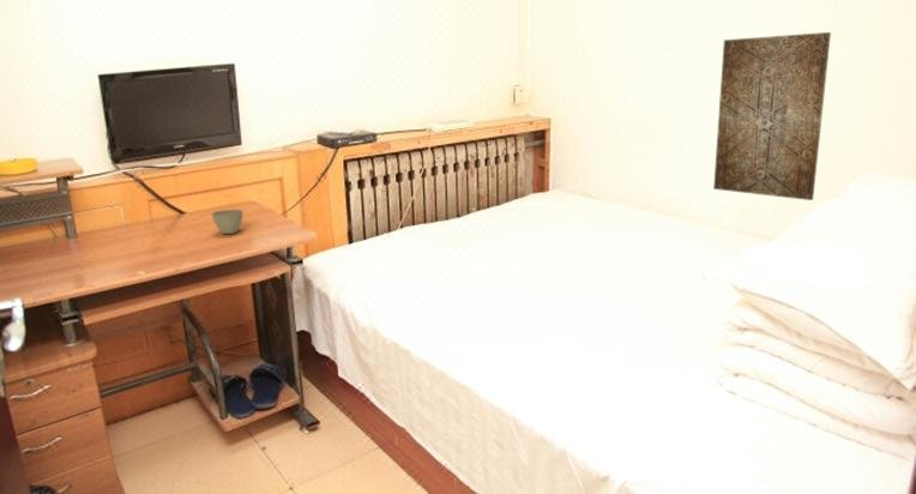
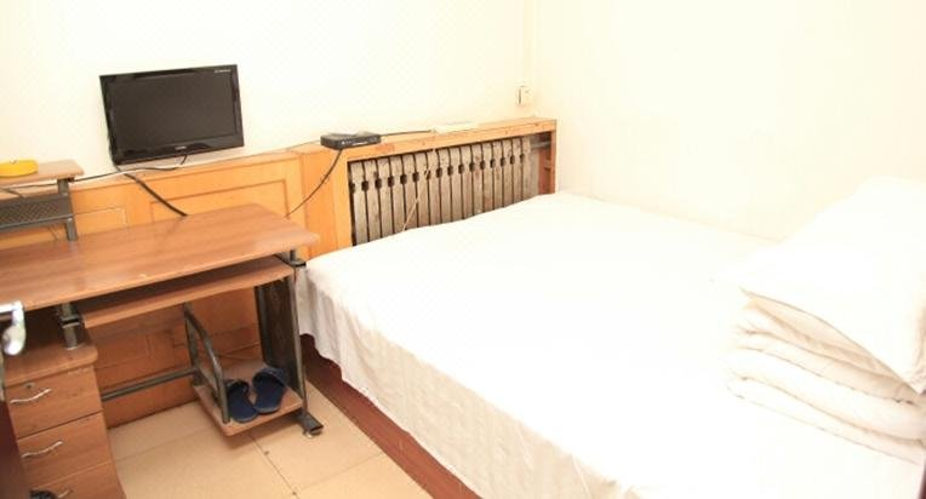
- wall art [712,31,832,201]
- flower pot [211,209,243,235]
